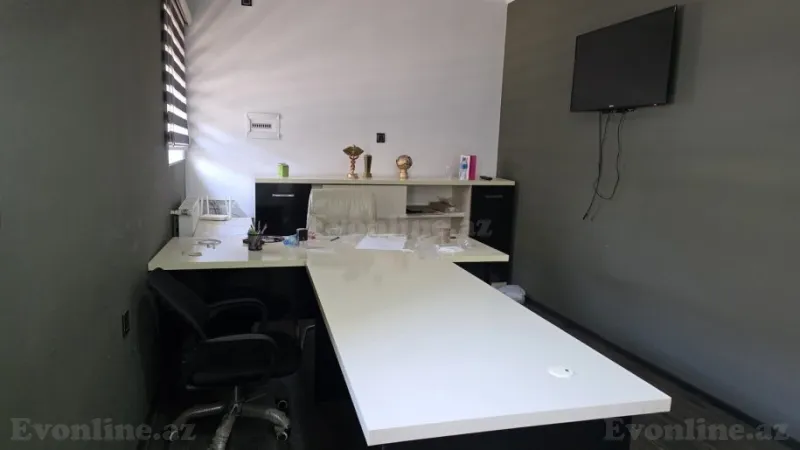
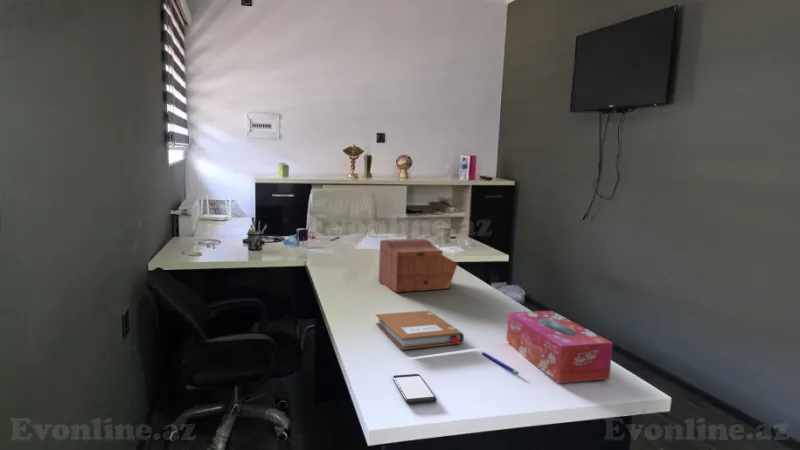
+ pen [481,351,520,375]
+ smartphone [392,373,438,405]
+ notebook [375,310,465,351]
+ sewing box [378,238,459,294]
+ tissue box [506,310,614,384]
